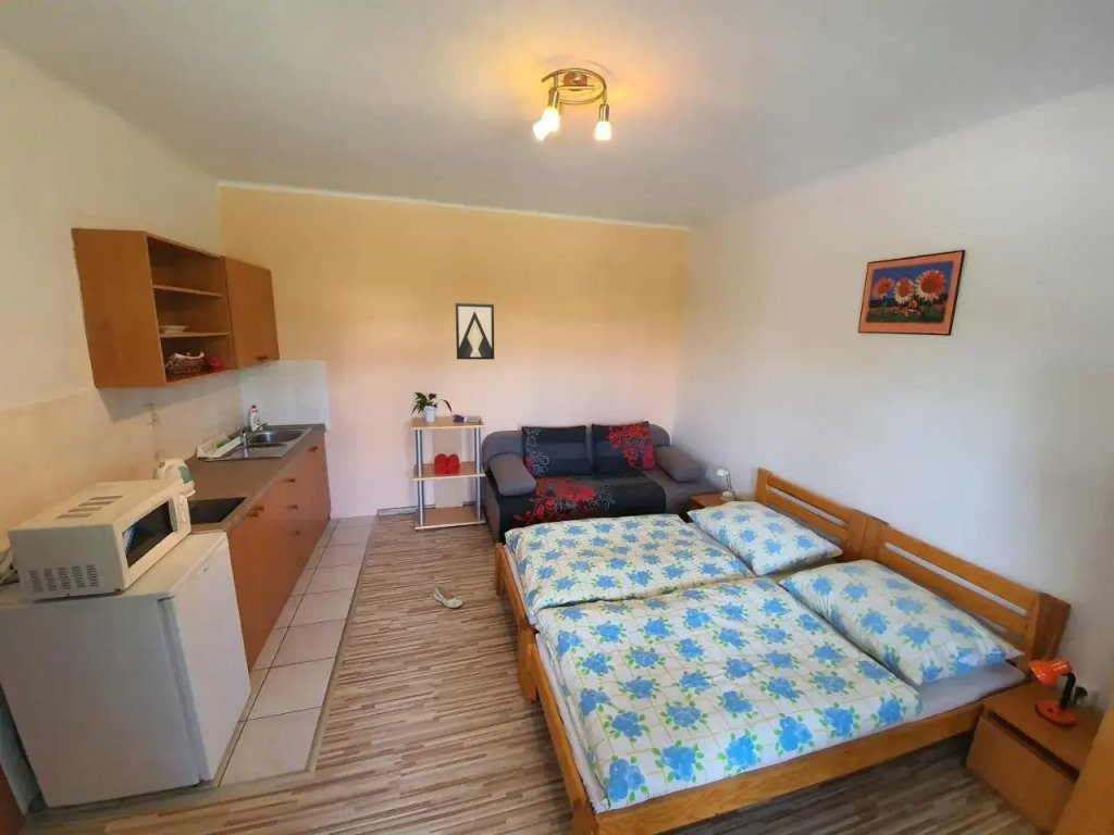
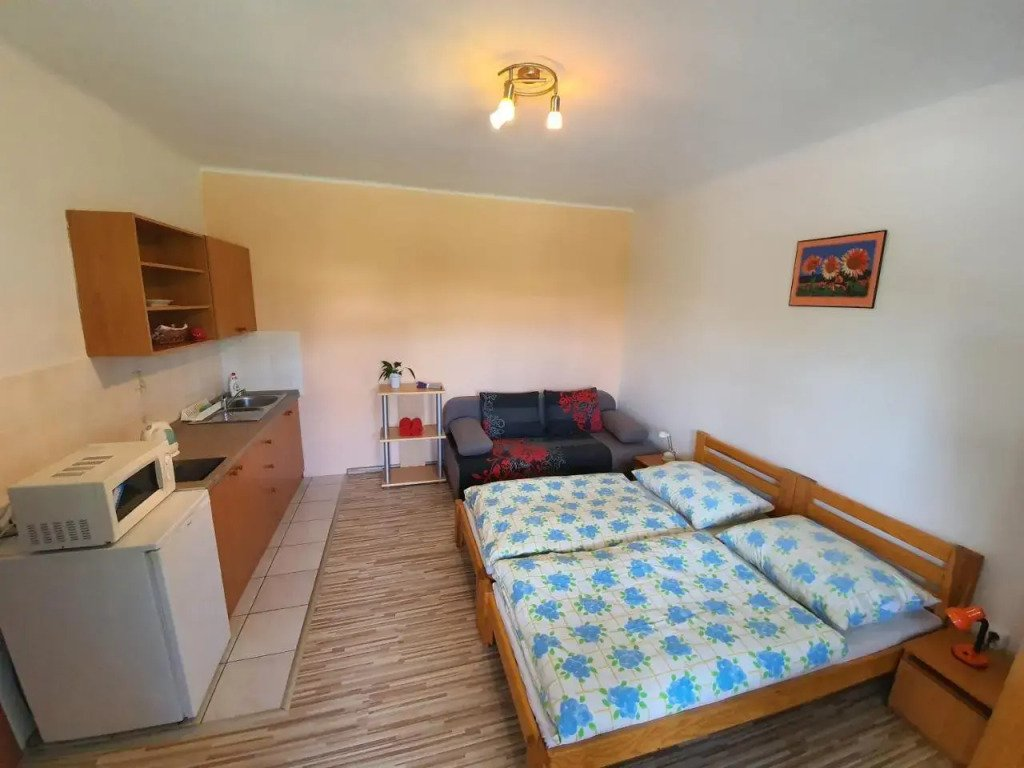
- shoe [433,584,463,609]
- wall art [455,302,495,361]
